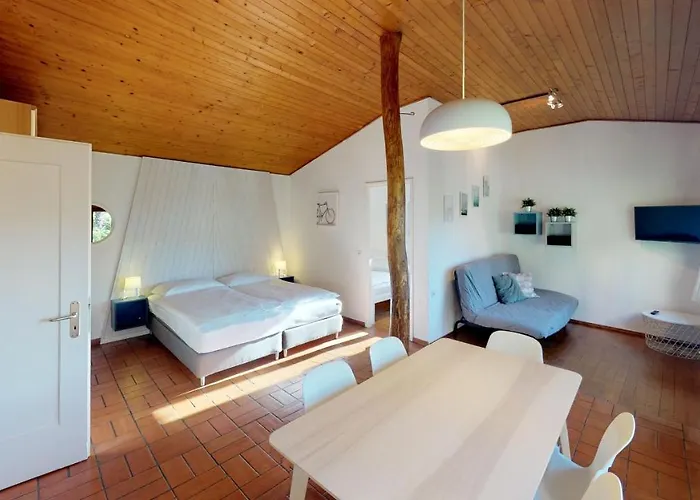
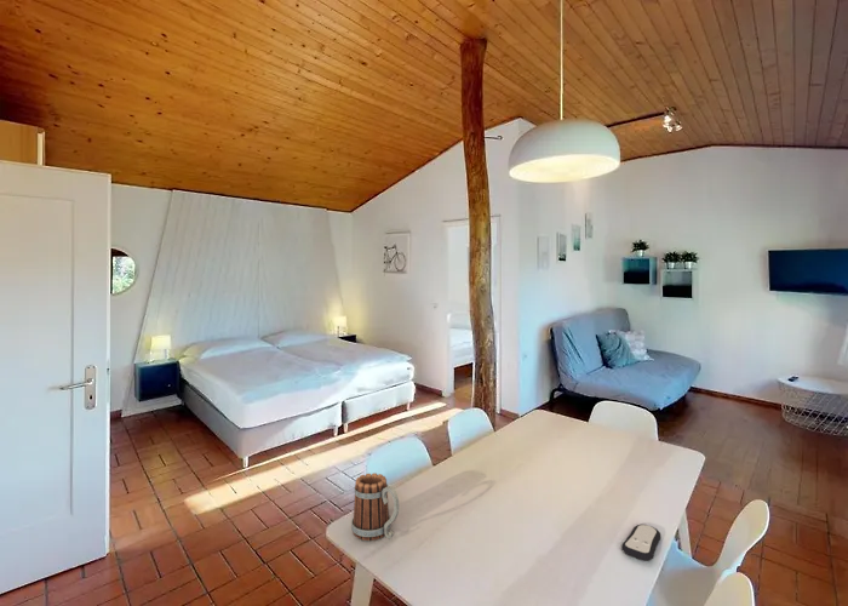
+ remote control [620,524,661,562]
+ mug [350,471,401,542]
